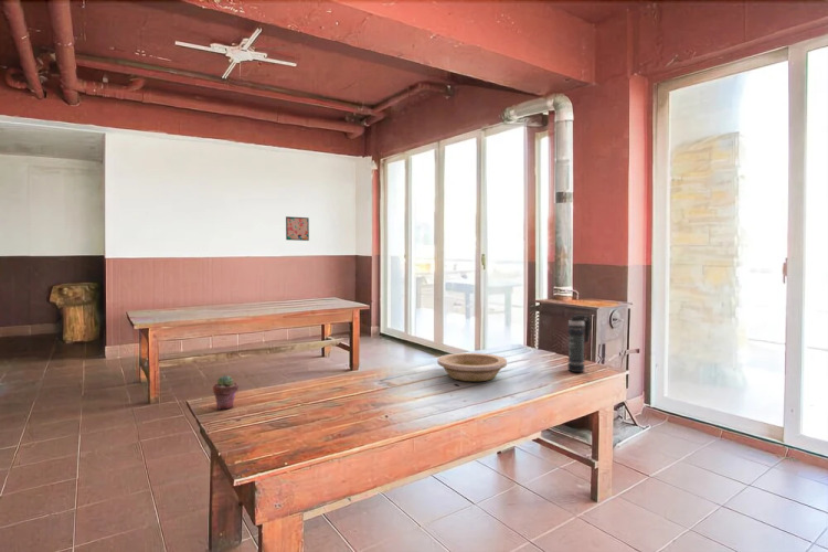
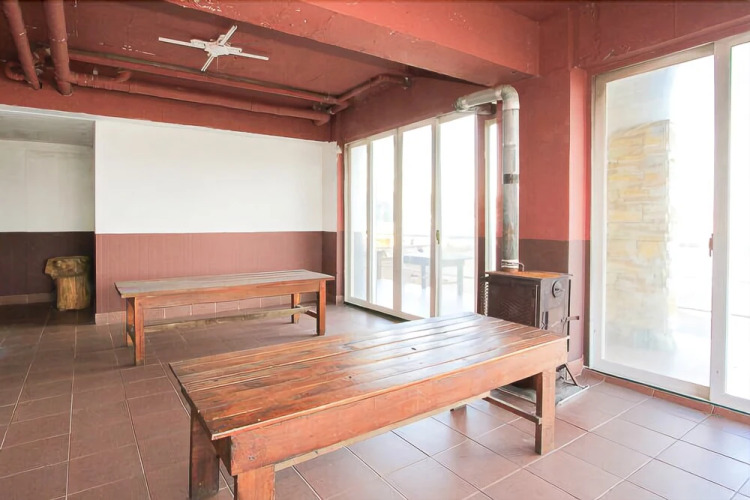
- bowl [436,352,508,382]
- potted succulent [212,374,240,411]
- smoke grenade [566,314,592,373]
- wall art [285,215,310,242]
